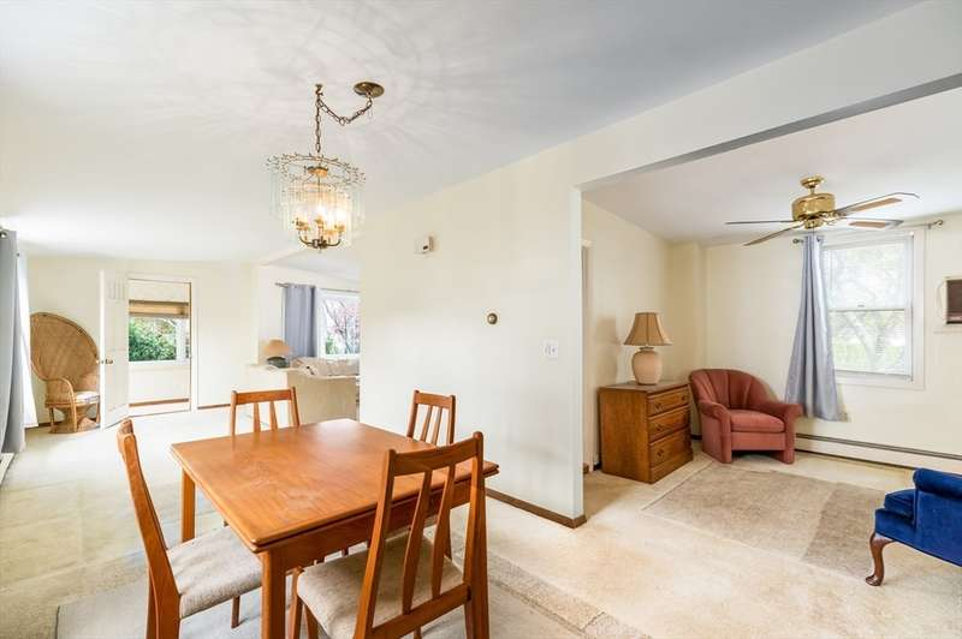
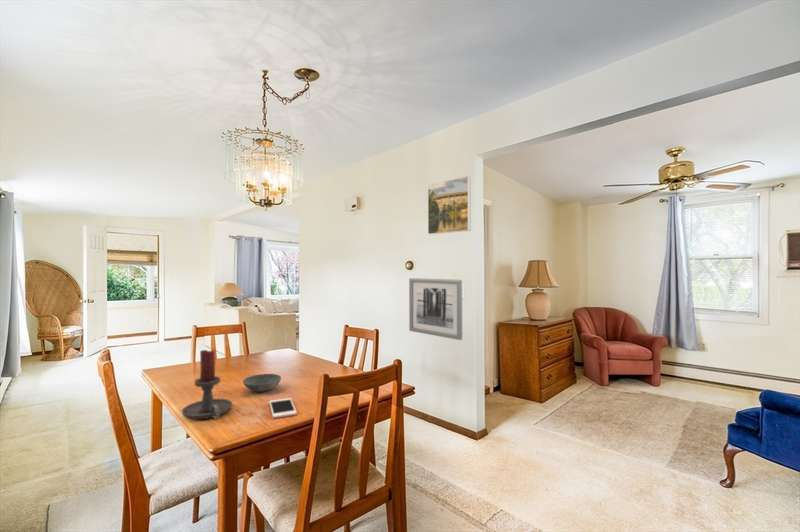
+ wall art [408,277,463,341]
+ bowl [242,373,282,393]
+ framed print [427,175,472,235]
+ cell phone [268,397,298,420]
+ candle holder [181,348,233,420]
